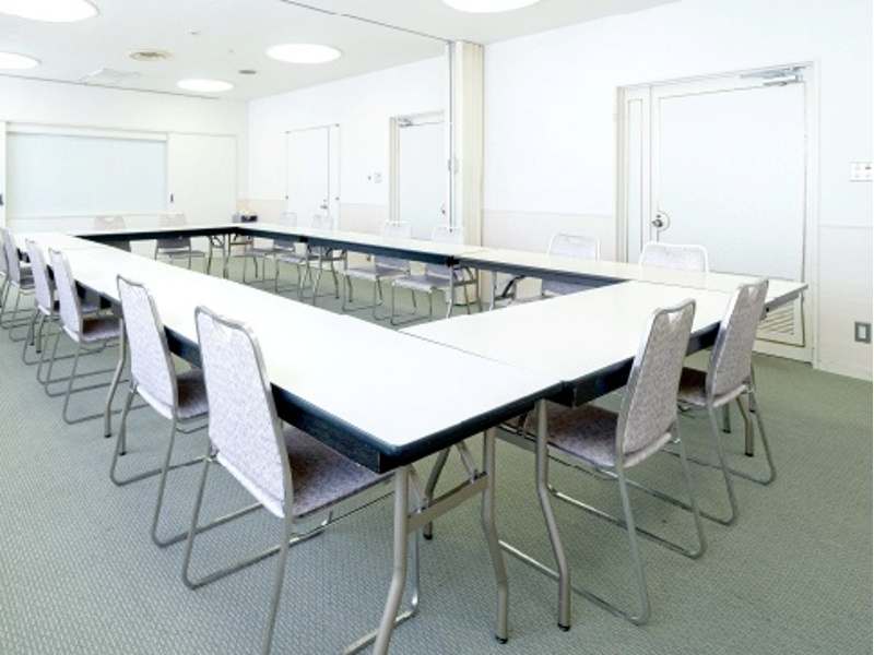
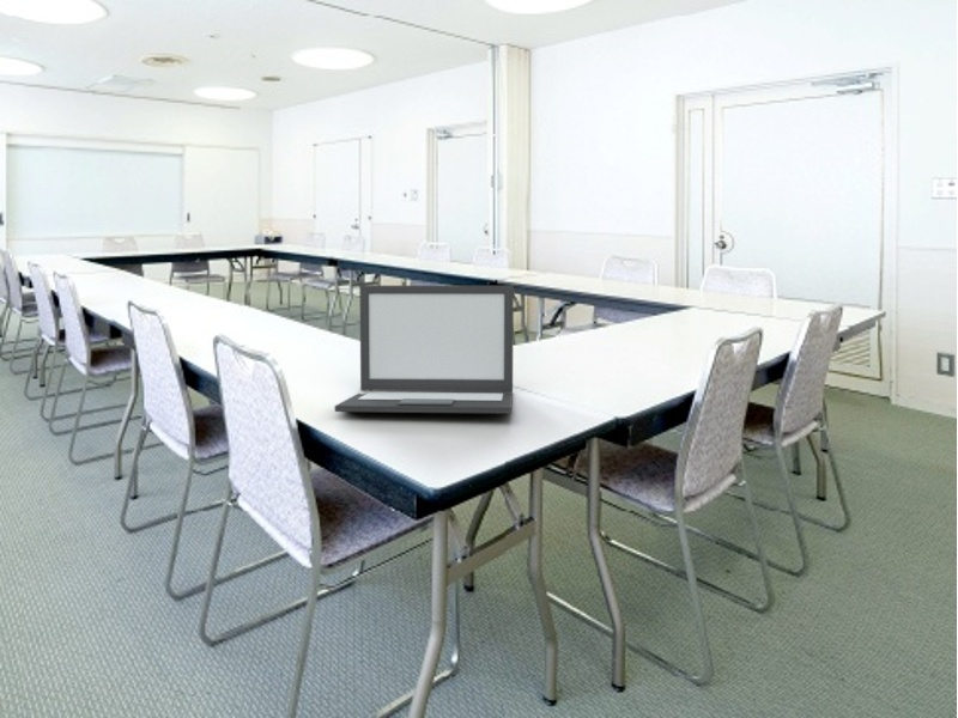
+ laptop [334,285,515,415]
